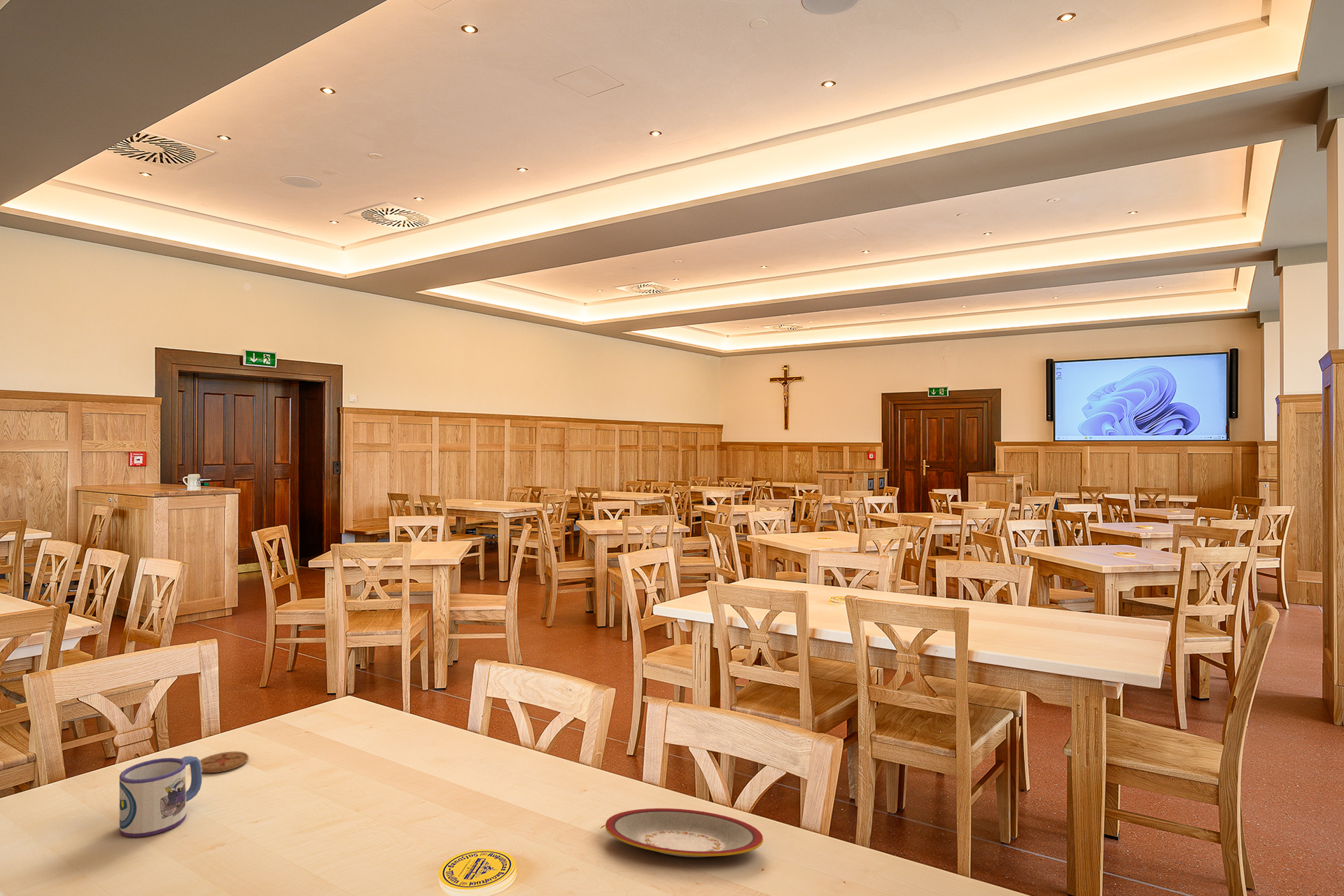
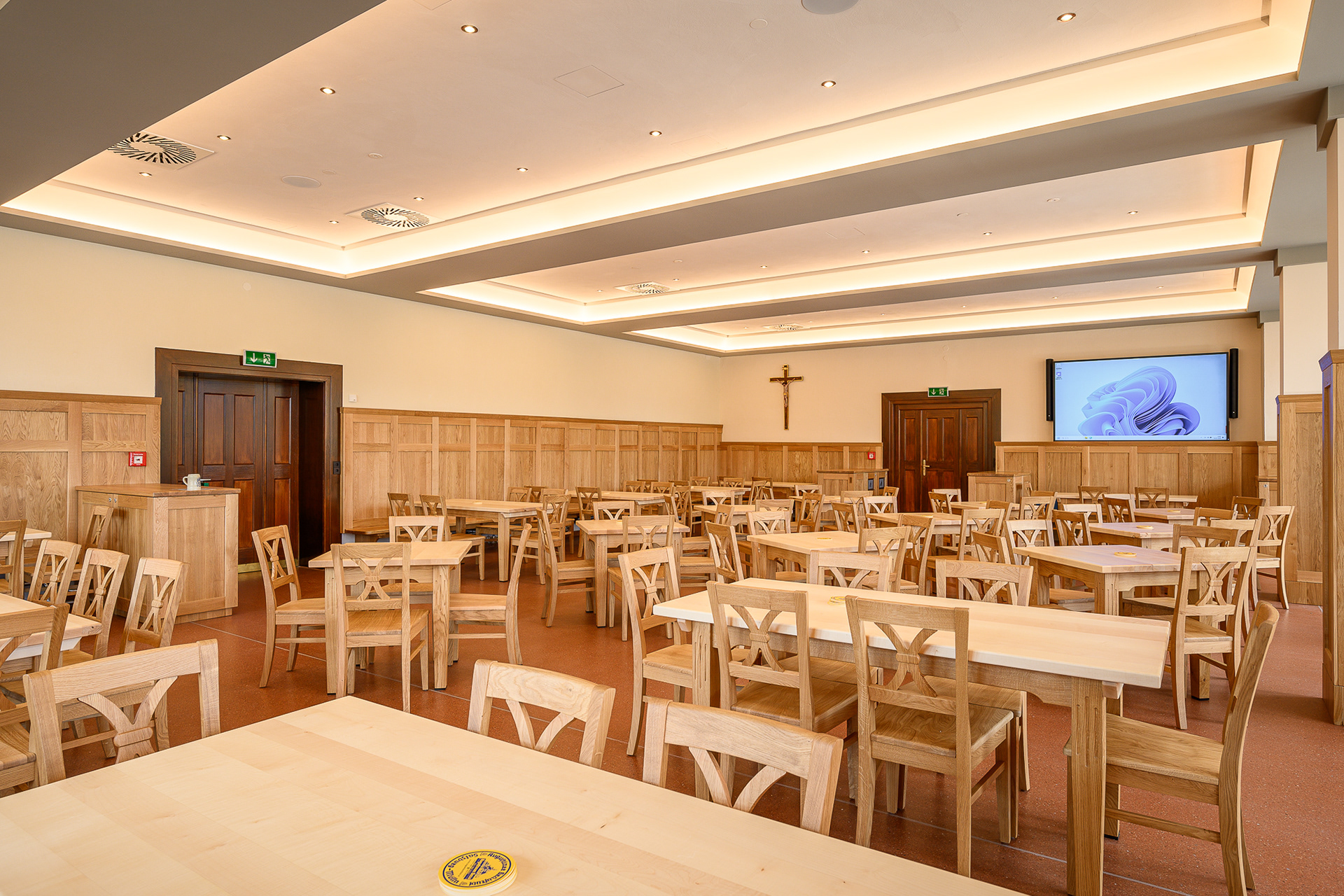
- mug [119,755,203,838]
- coaster [200,751,249,773]
- plate [605,808,764,858]
